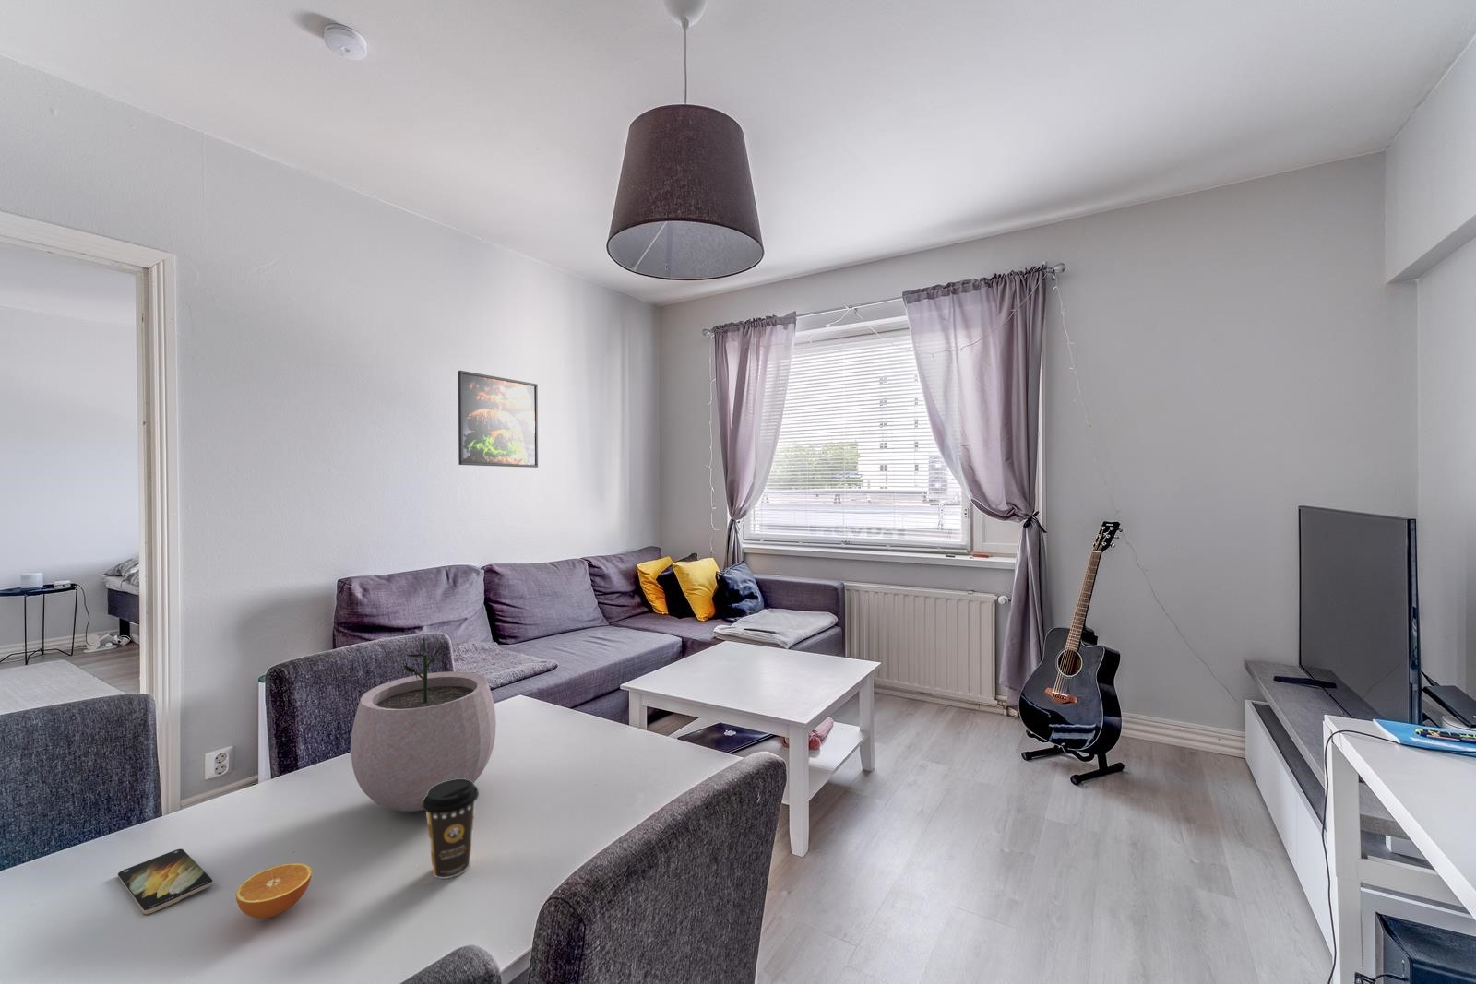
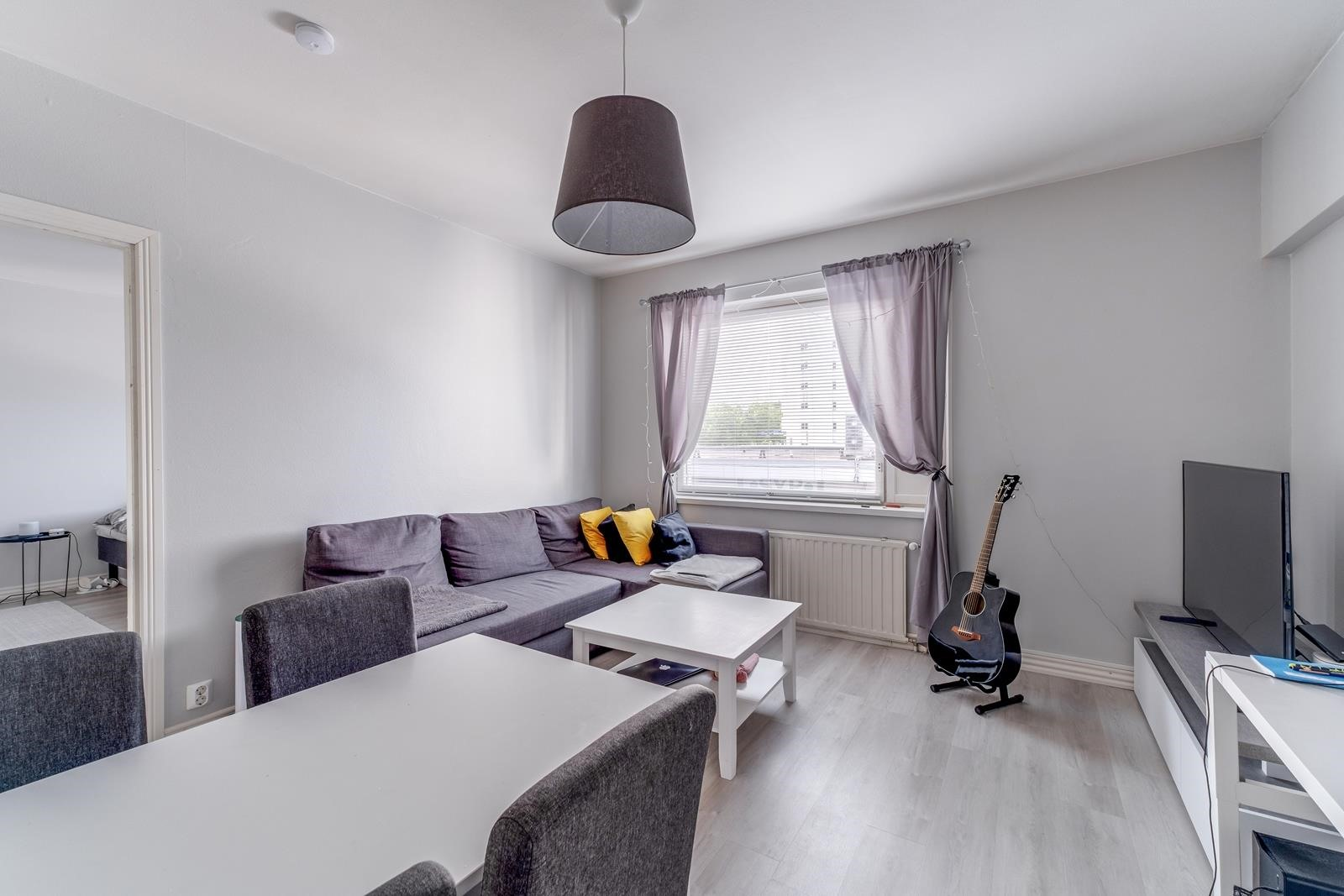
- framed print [458,370,539,469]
- plant pot [349,637,497,813]
- orange [235,862,313,919]
- smartphone [118,849,214,915]
- coffee cup [423,779,480,880]
